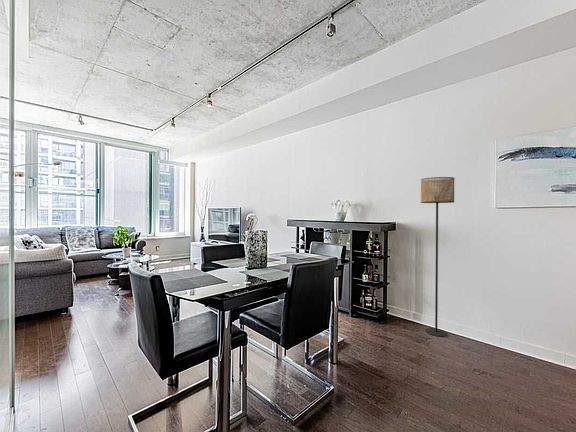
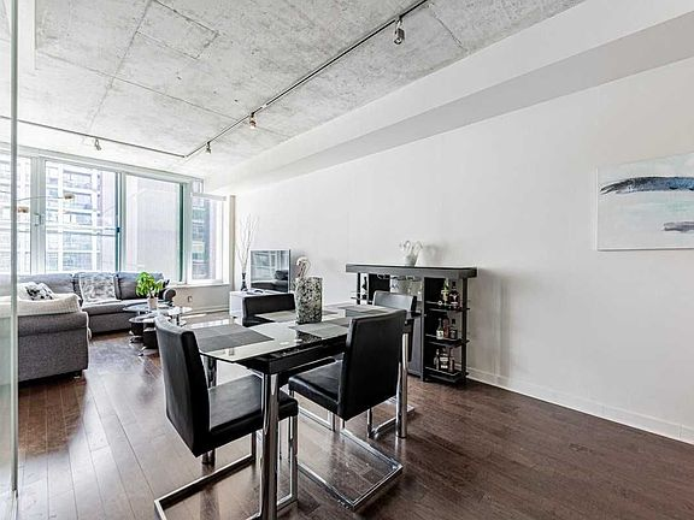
- floor lamp [420,176,456,338]
